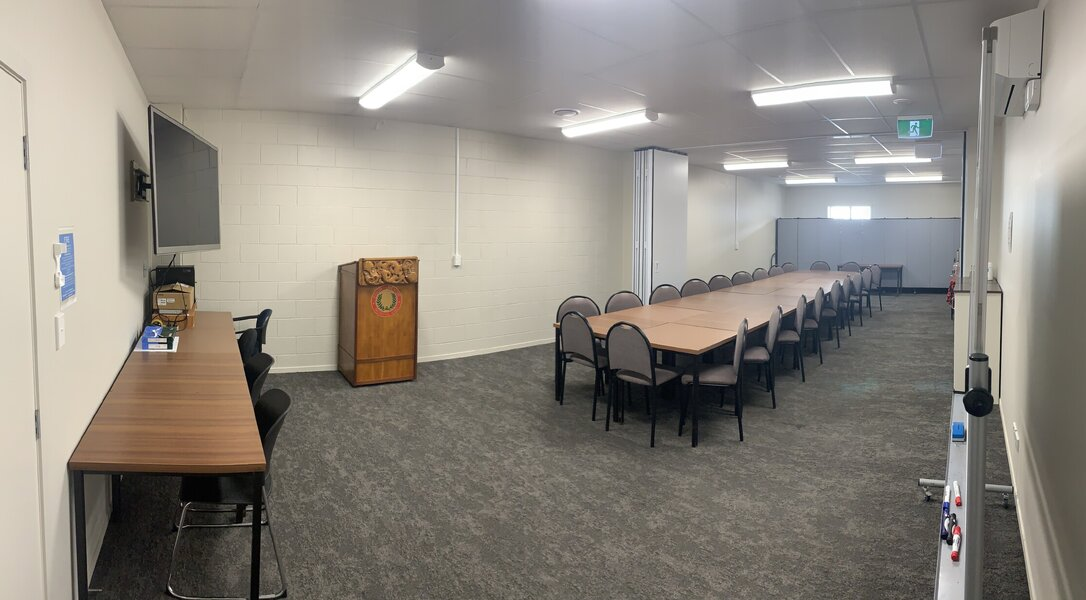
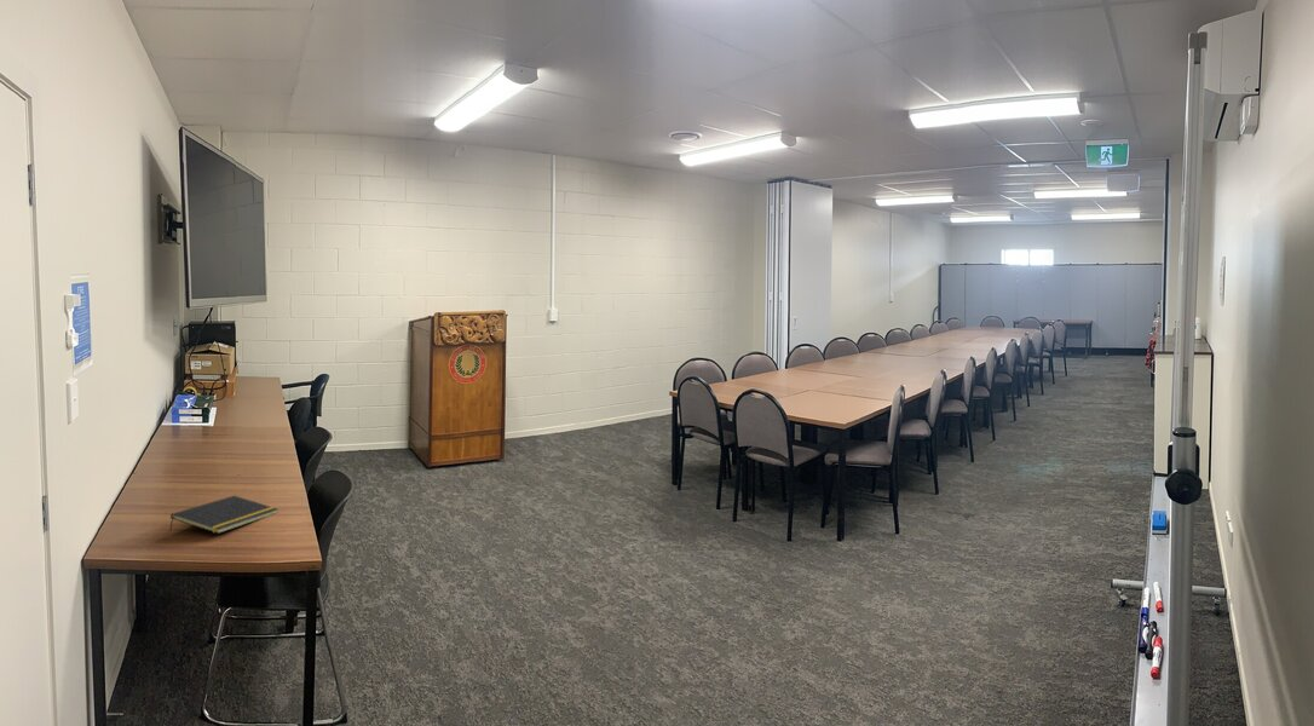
+ notepad [169,495,278,535]
